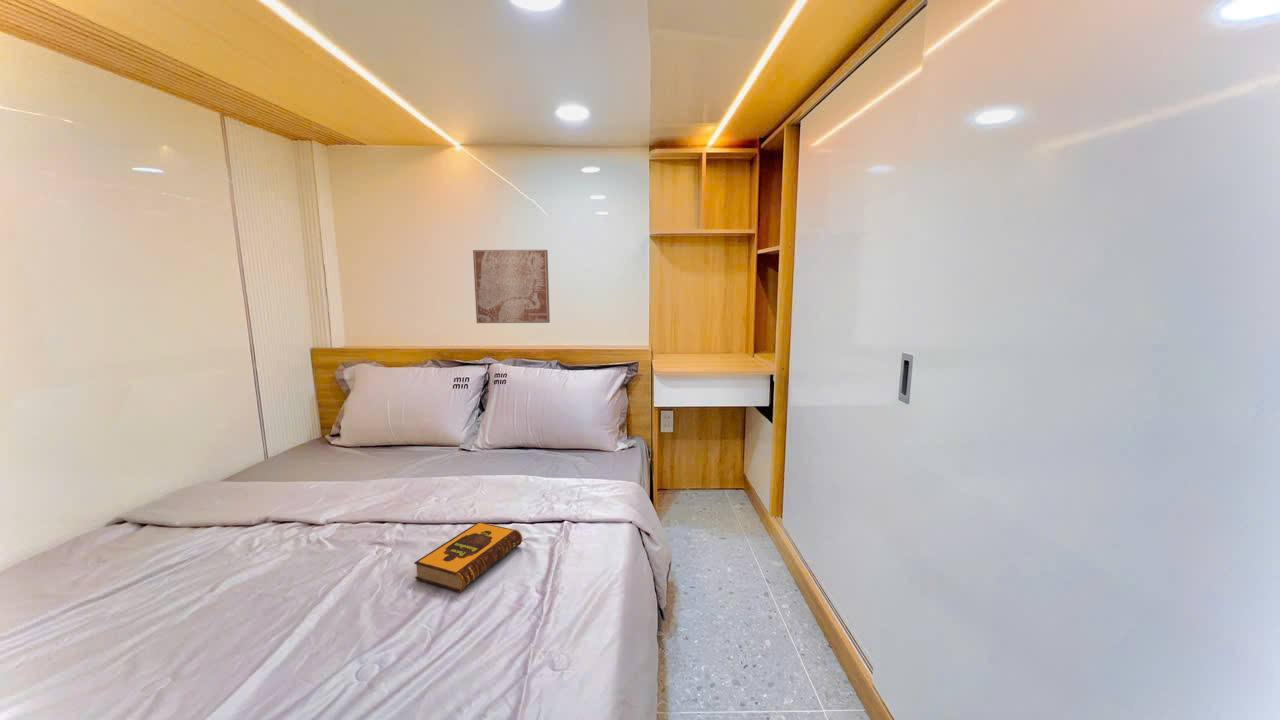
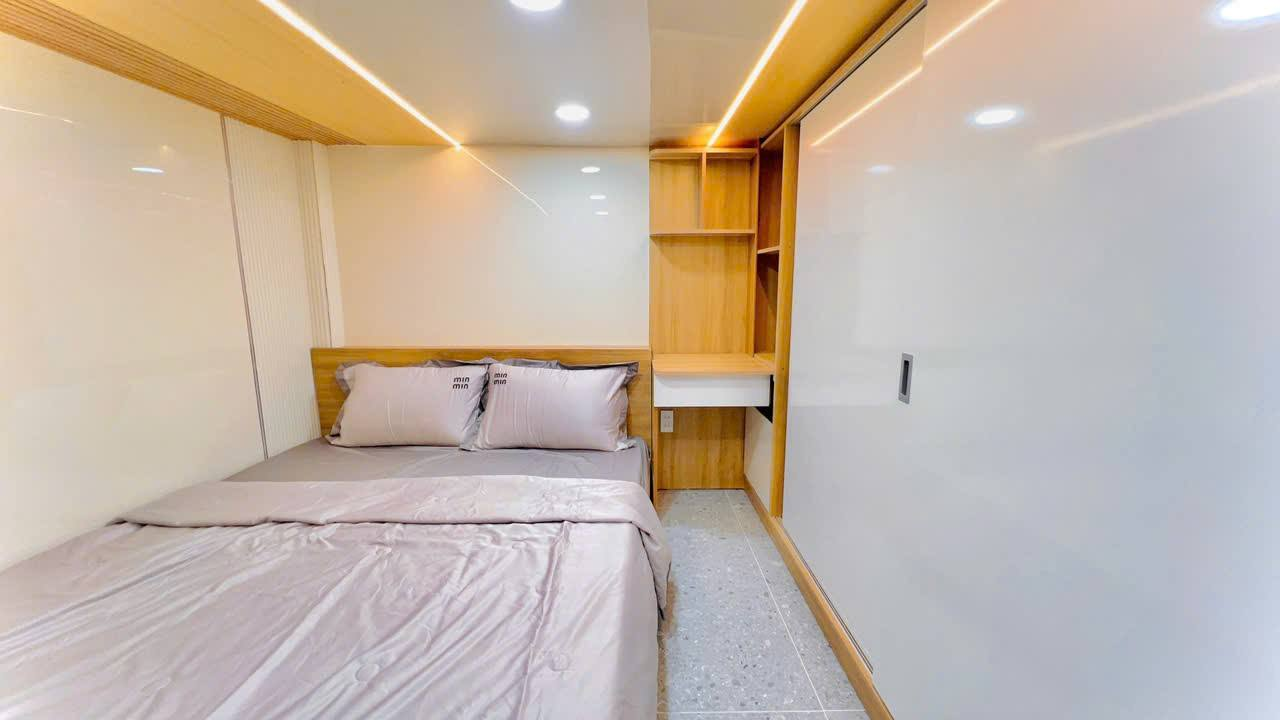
- hardback book [413,521,523,593]
- wall art [472,249,551,324]
